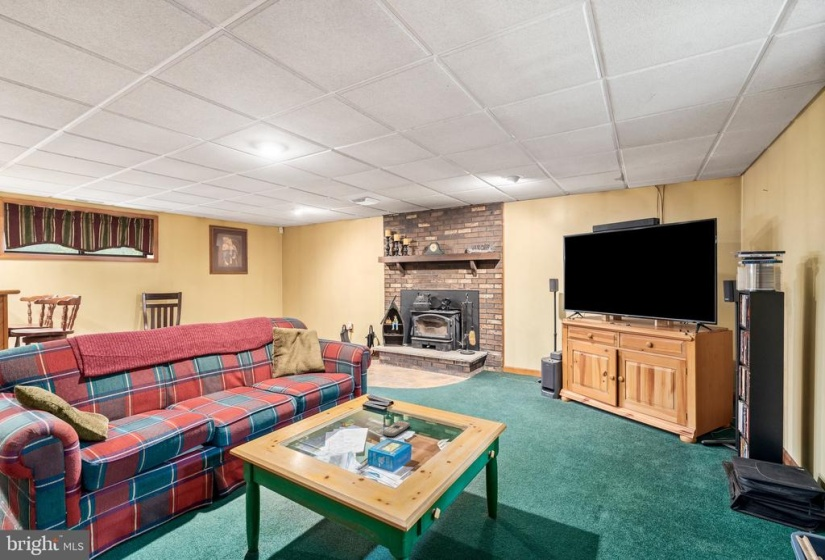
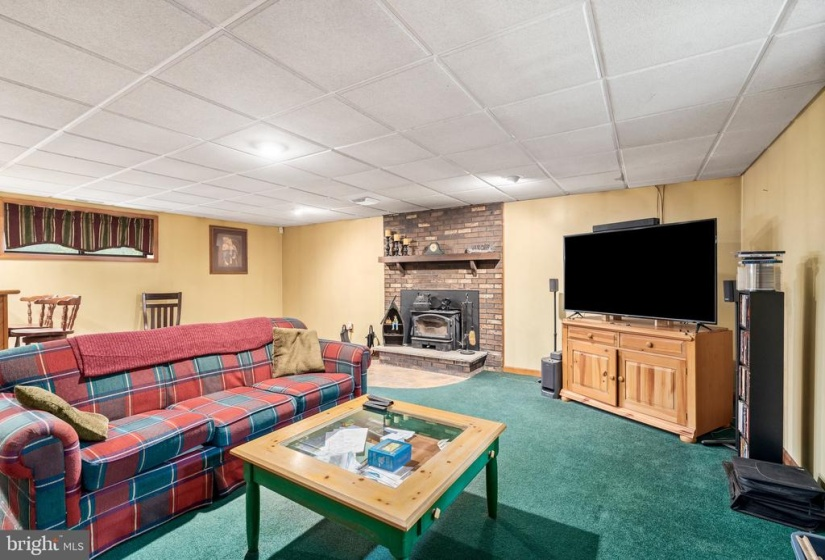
- remote control [382,420,412,438]
